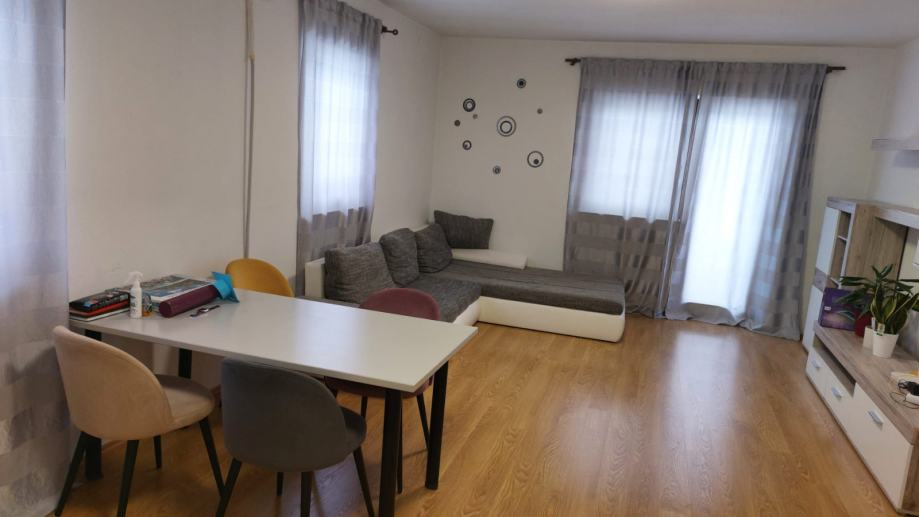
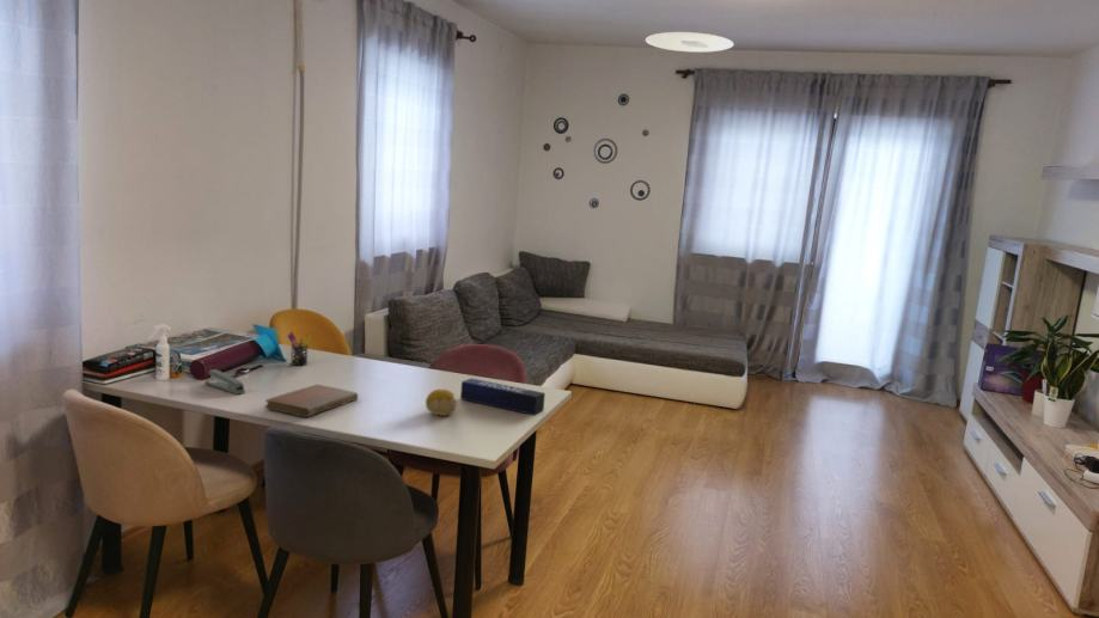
+ stapler [203,368,245,396]
+ notebook [263,384,359,418]
+ fruit [425,388,458,417]
+ pen holder [287,330,313,367]
+ tissue box [459,377,547,416]
+ ceiling light [645,31,734,54]
